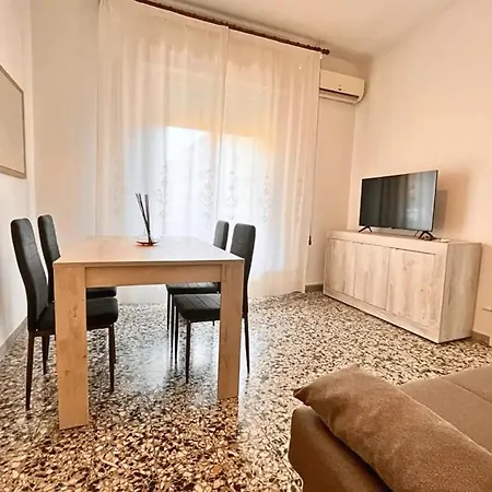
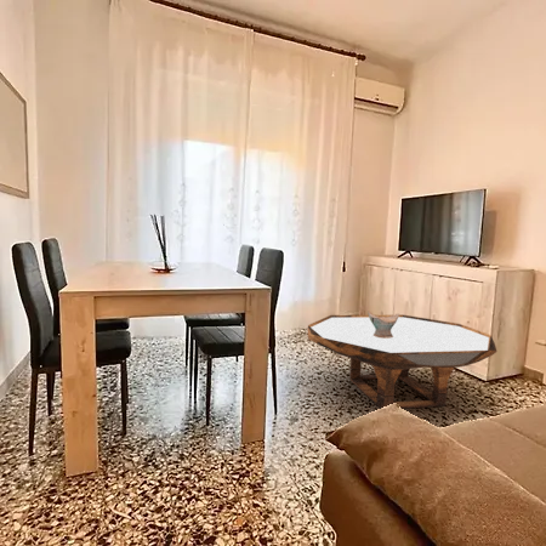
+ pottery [366,309,400,339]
+ coffee table [307,313,499,409]
